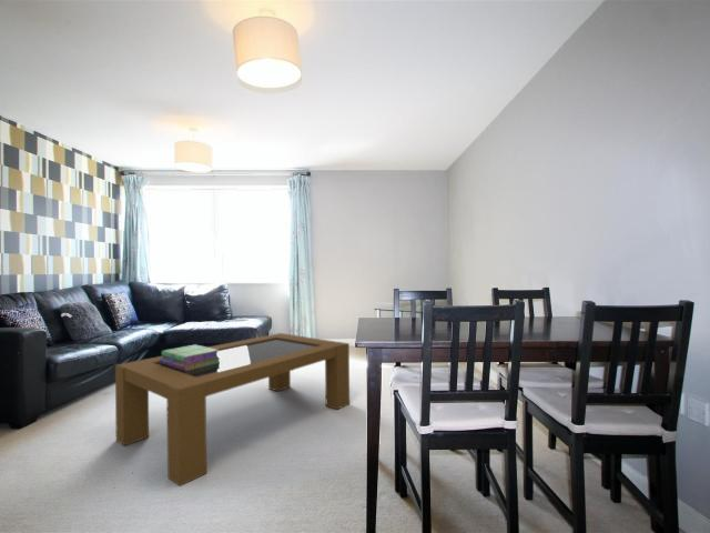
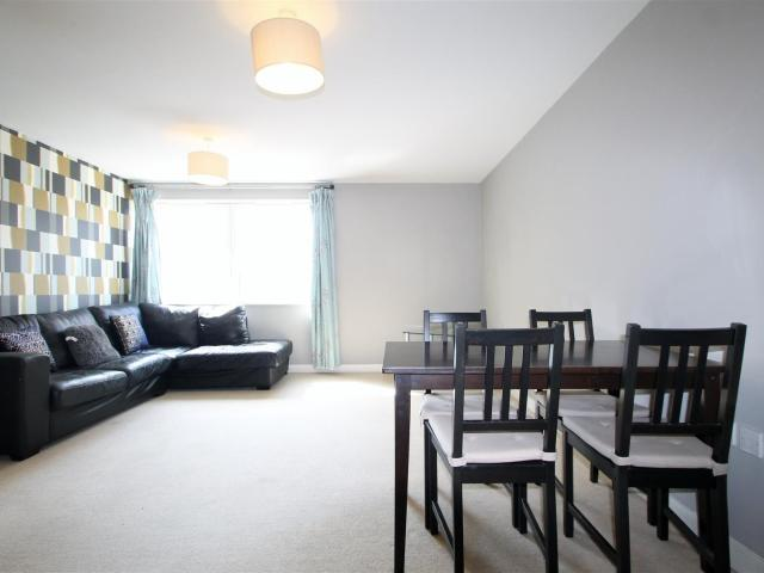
- coffee table [114,332,351,487]
- stack of books [160,343,221,371]
